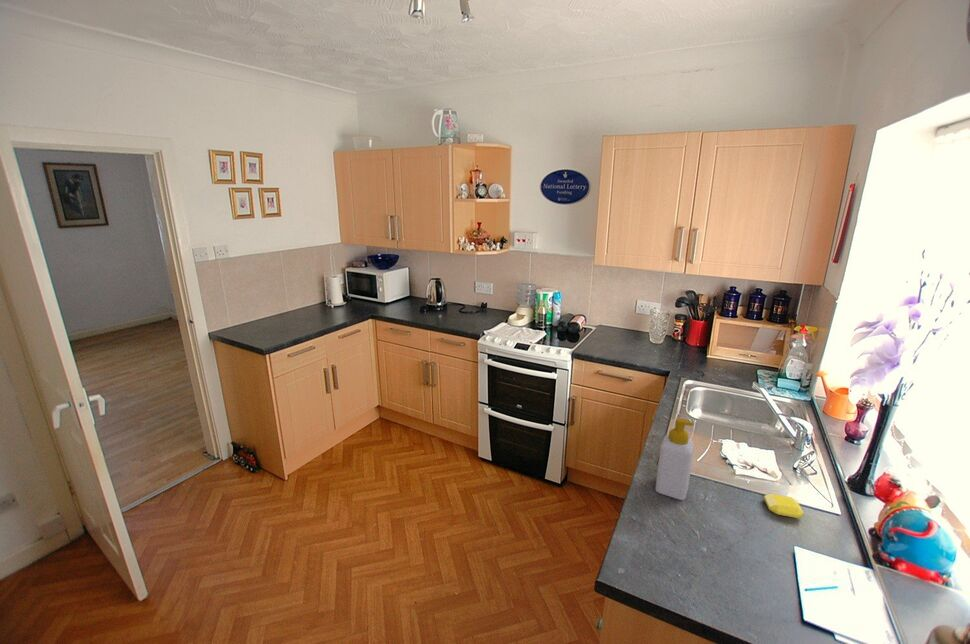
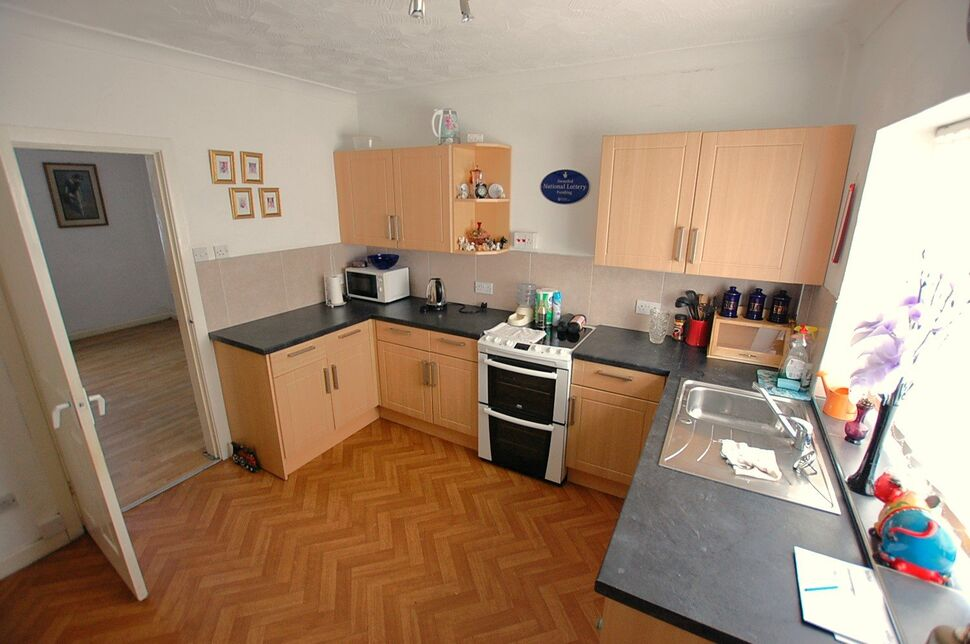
- soap bar [763,492,805,519]
- soap bottle [654,417,695,501]
